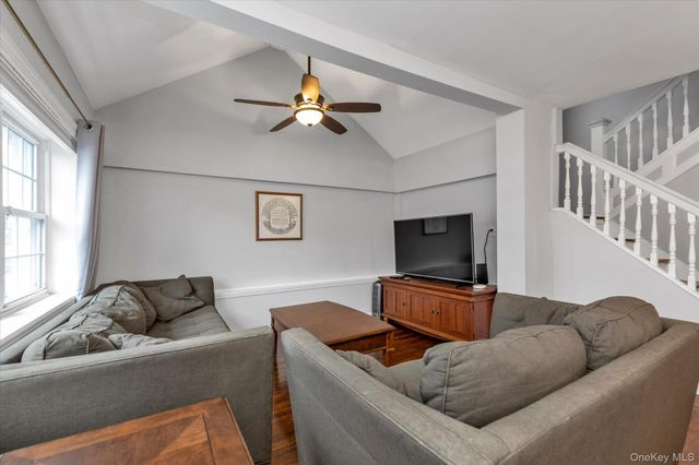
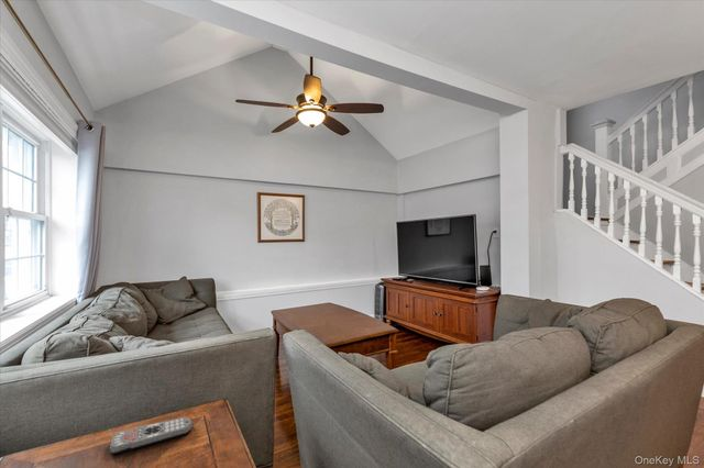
+ remote control [109,416,194,455]
